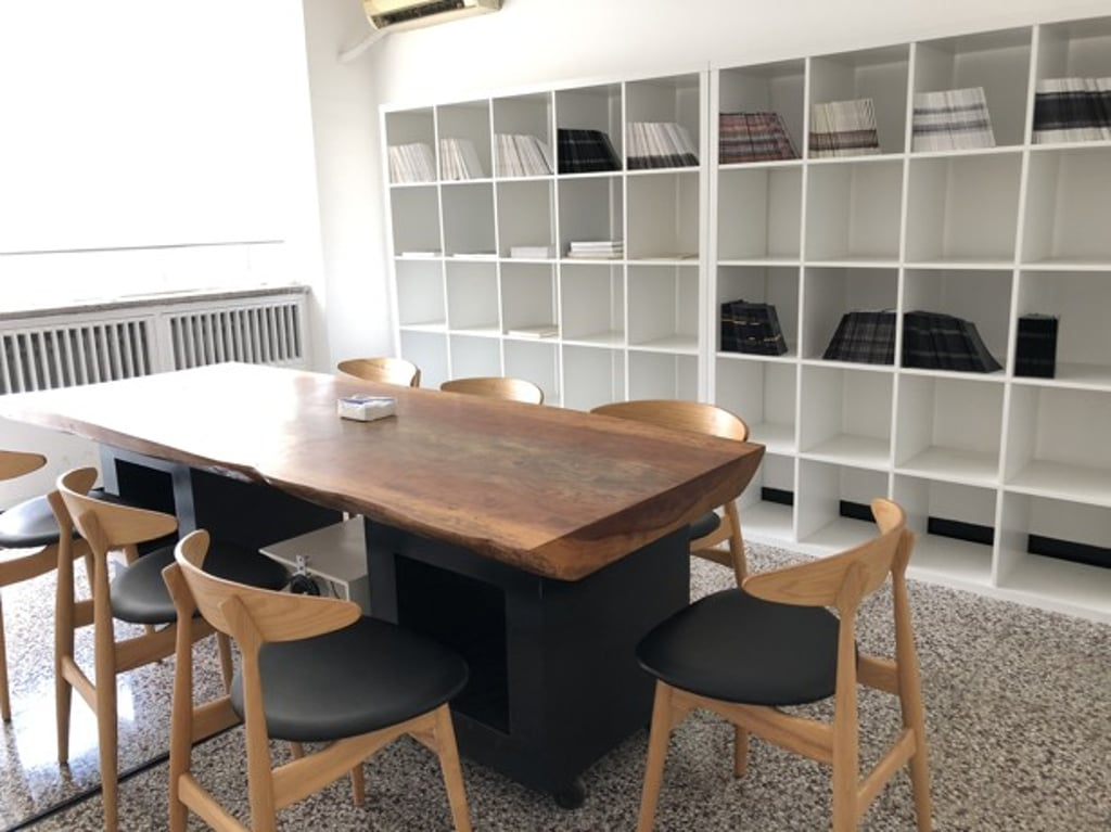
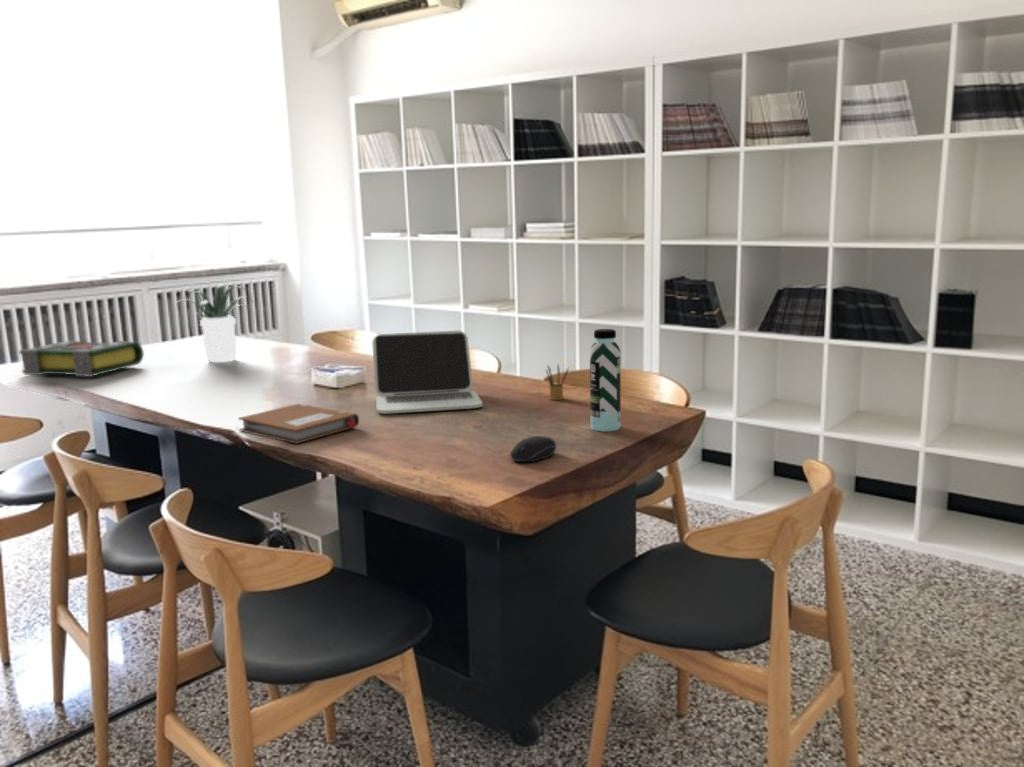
+ notebook [237,403,360,445]
+ pencil box [545,363,570,401]
+ potted plant [169,284,257,363]
+ computer mouse [509,435,557,463]
+ water bottle [589,328,622,433]
+ book [18,339,145,378]
+ laptop [371,330,484,415]
